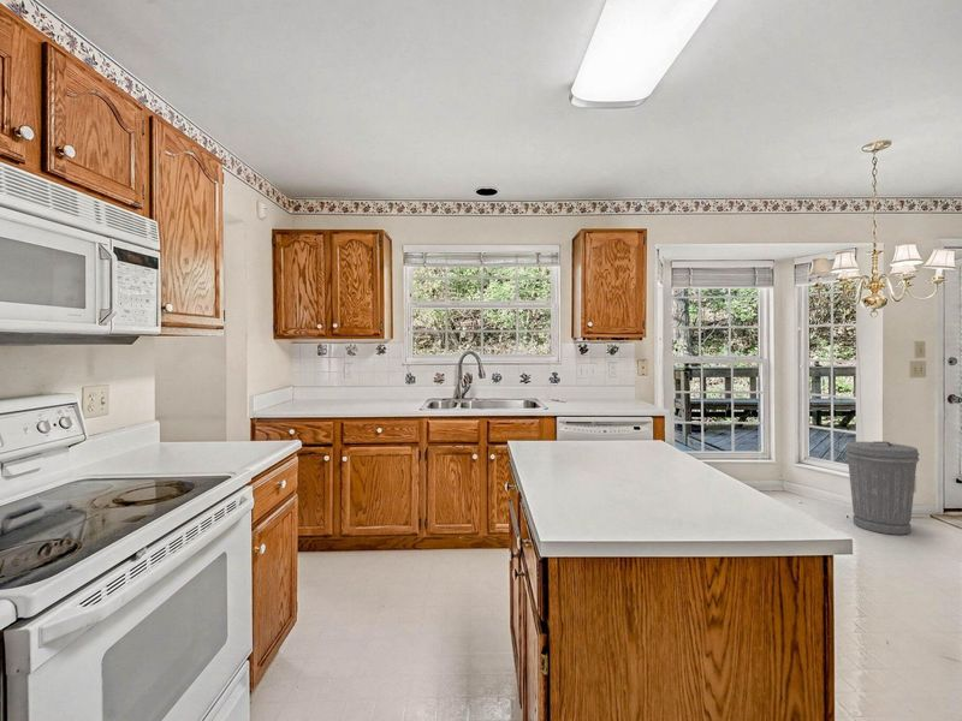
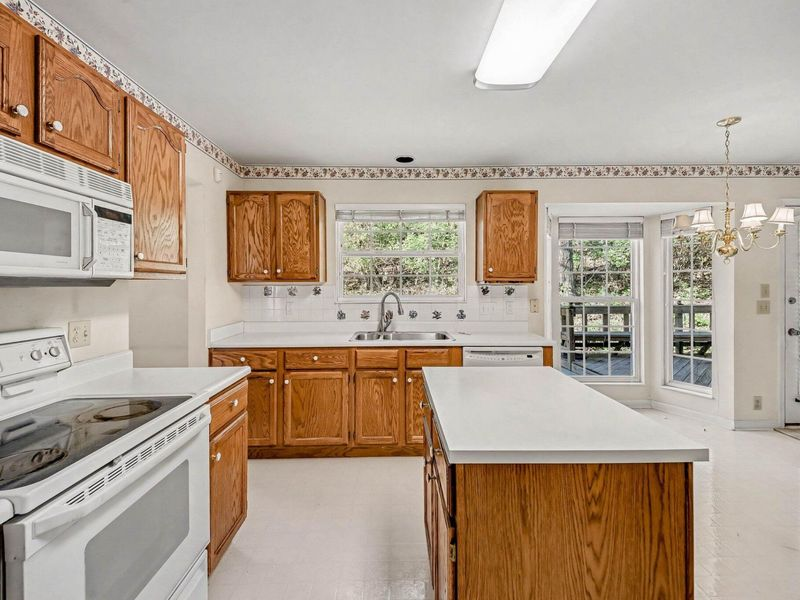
- trash can [844,440,921,536]
